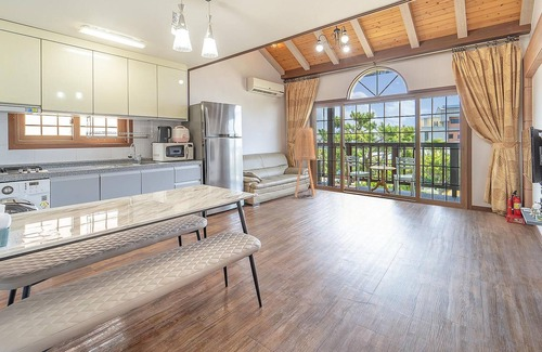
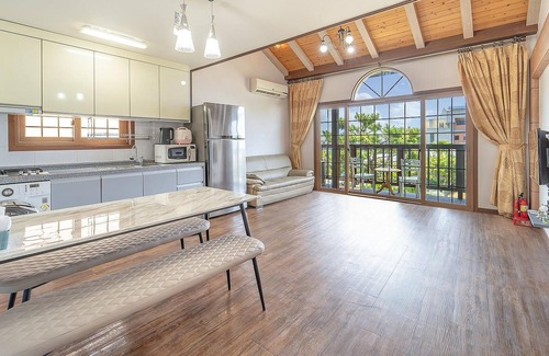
- floor lamp [293,127,317,198]
